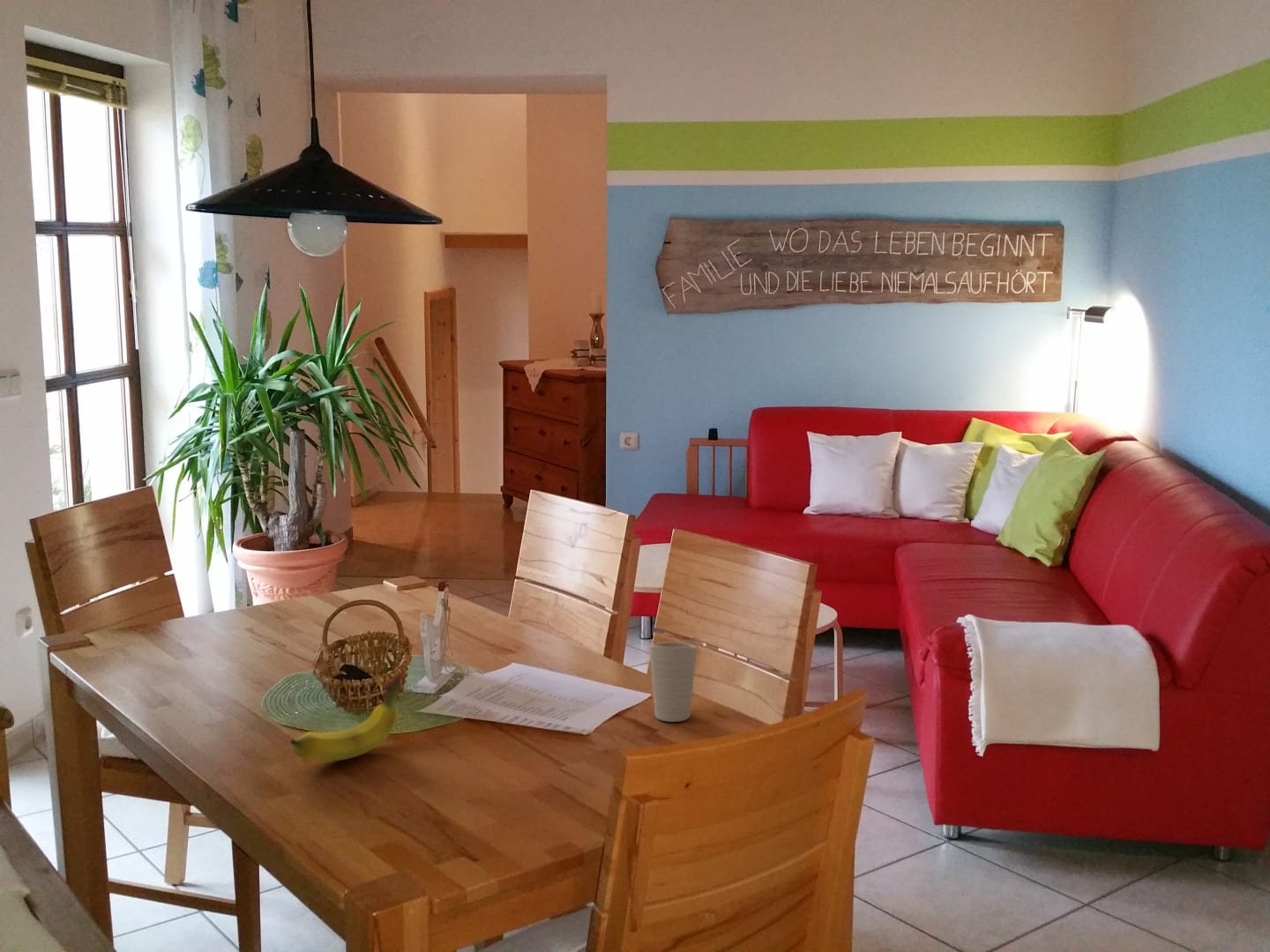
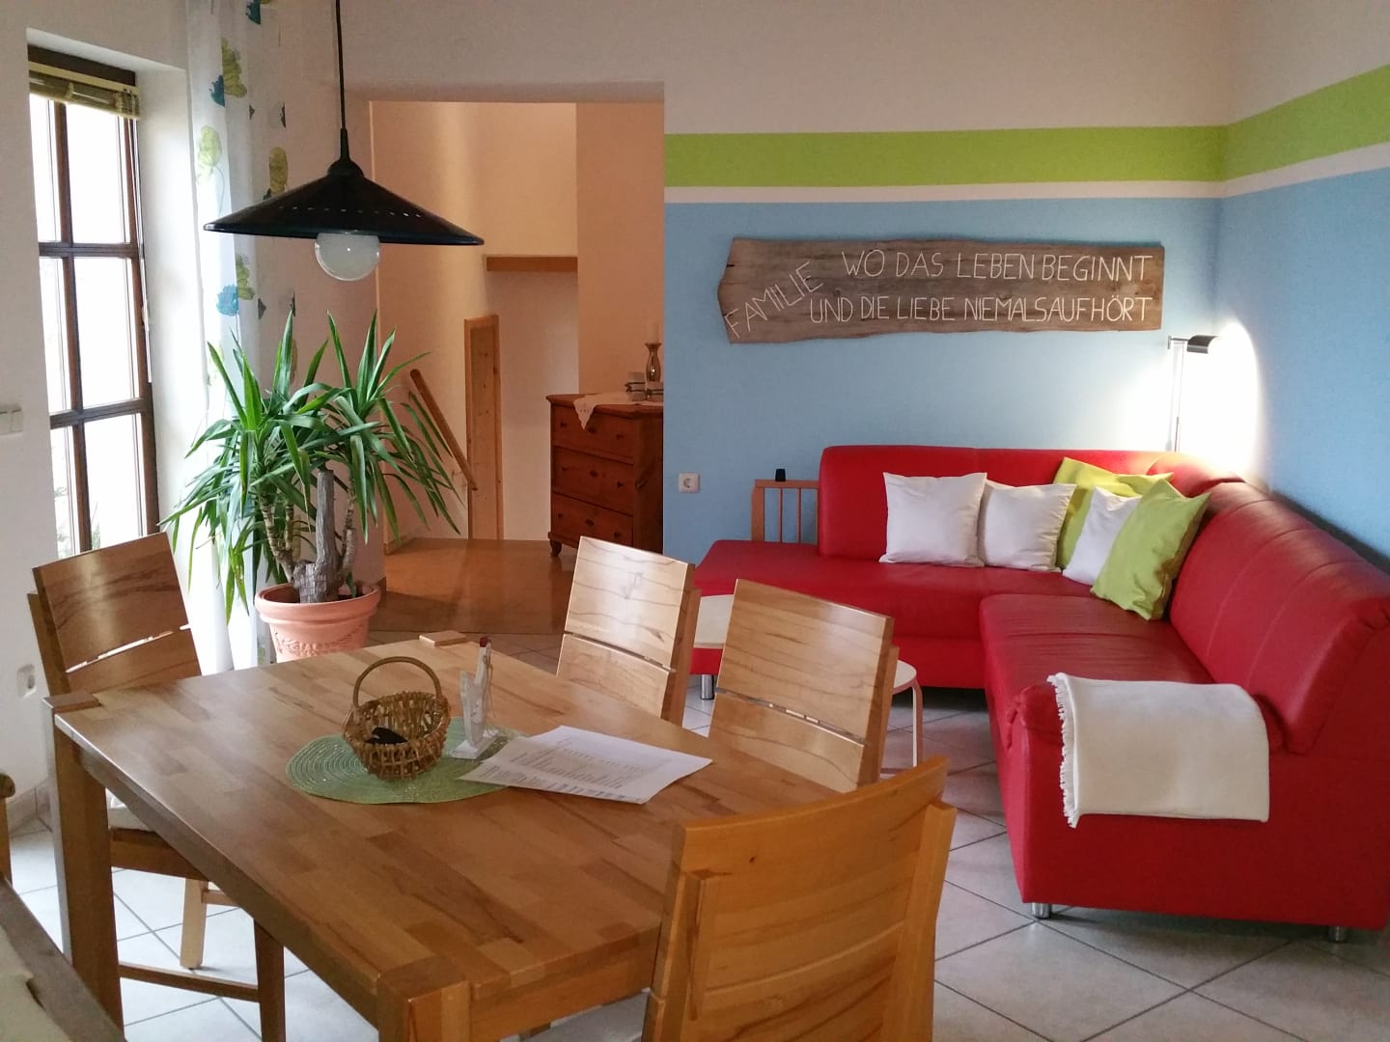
- cup [648,641,699,723]
- fruit [289,673,401,762]
